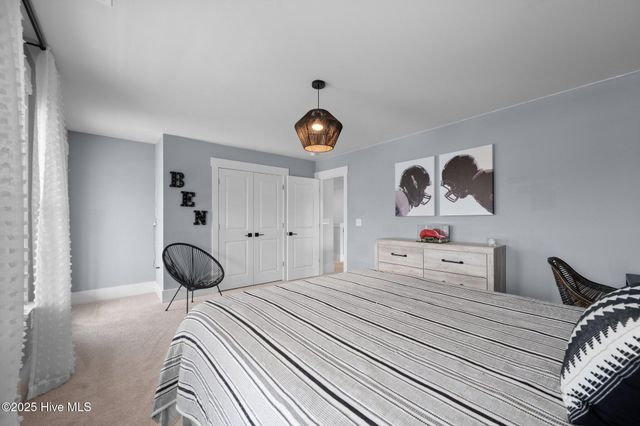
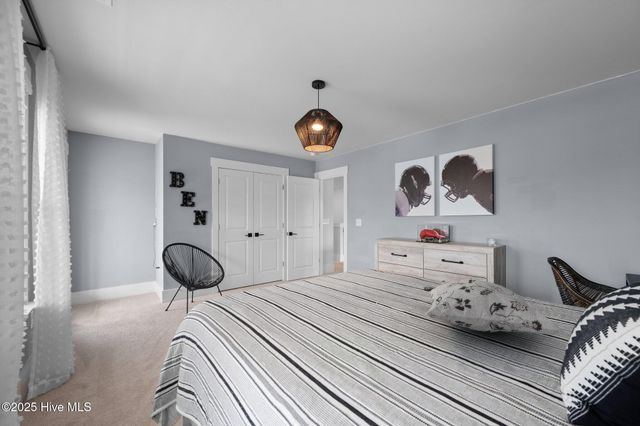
+ decorative pillow [423,278,565,336]
